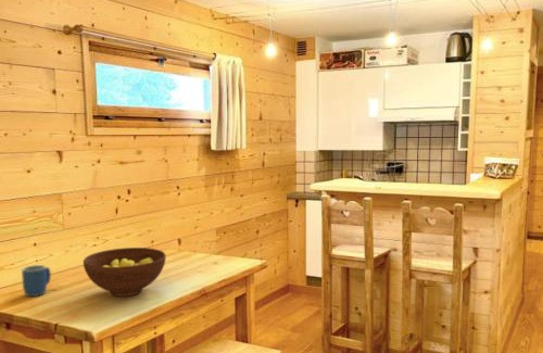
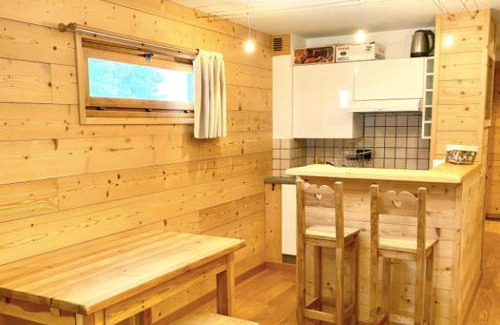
- fruit bowl [83,247,167,298]
- mug [21,264,52,298]
